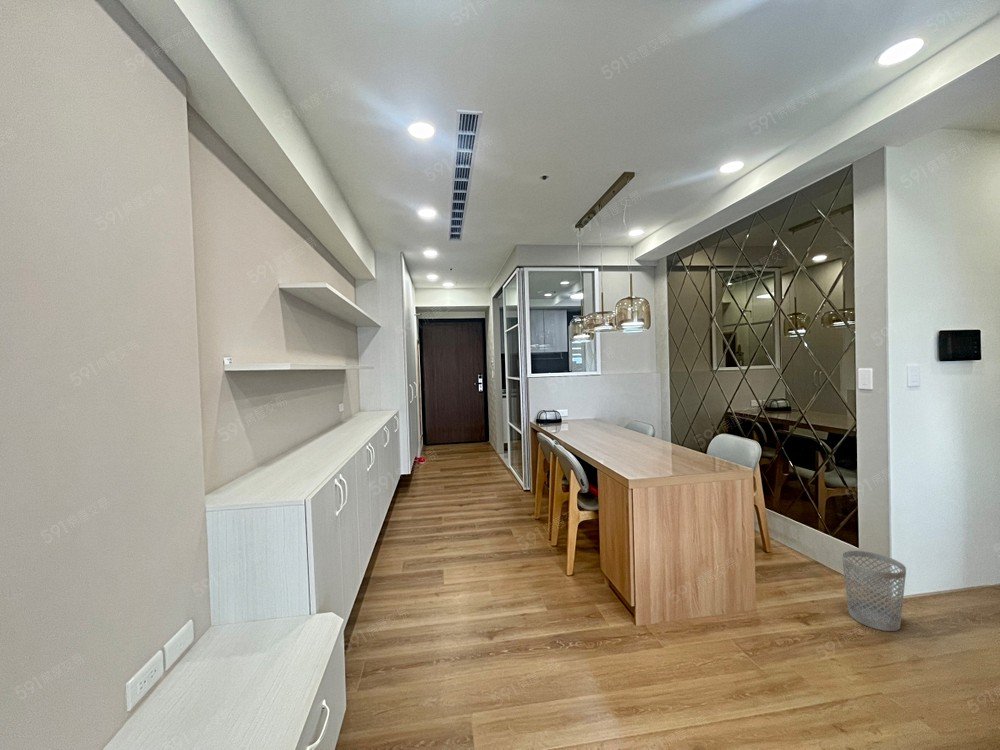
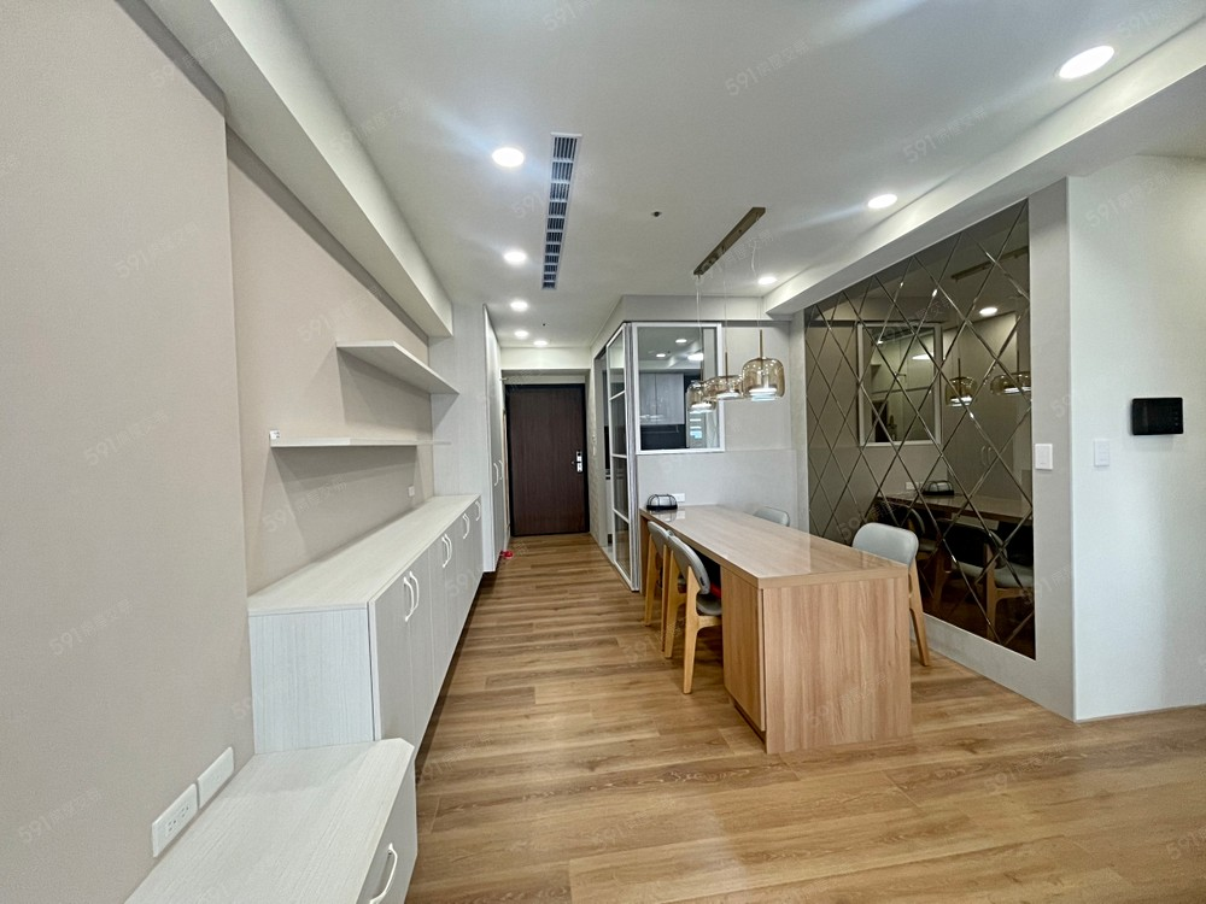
- wastebasket [841,550,907,632]
